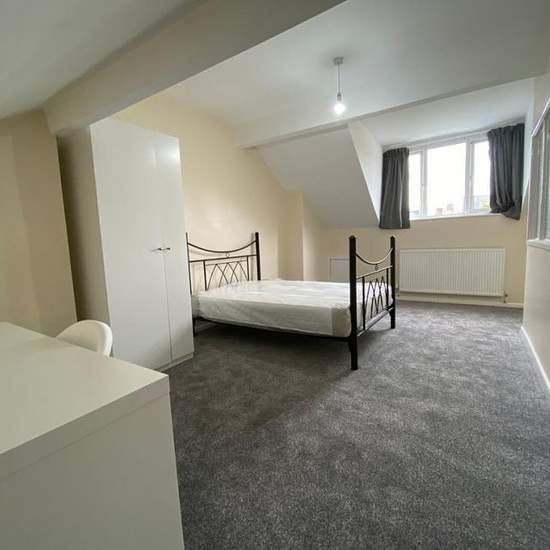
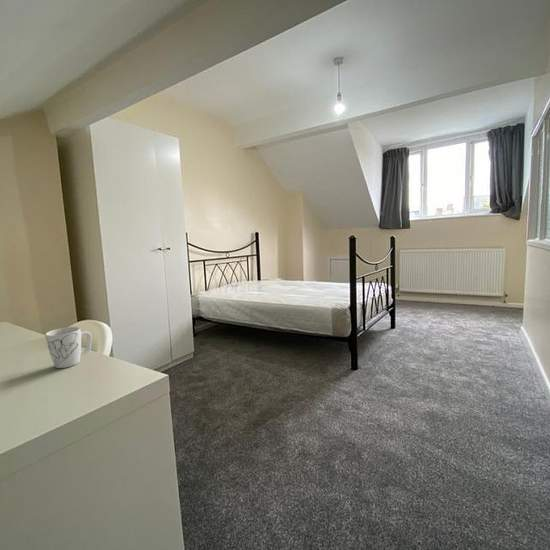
+ mug [45,326,93,369]
